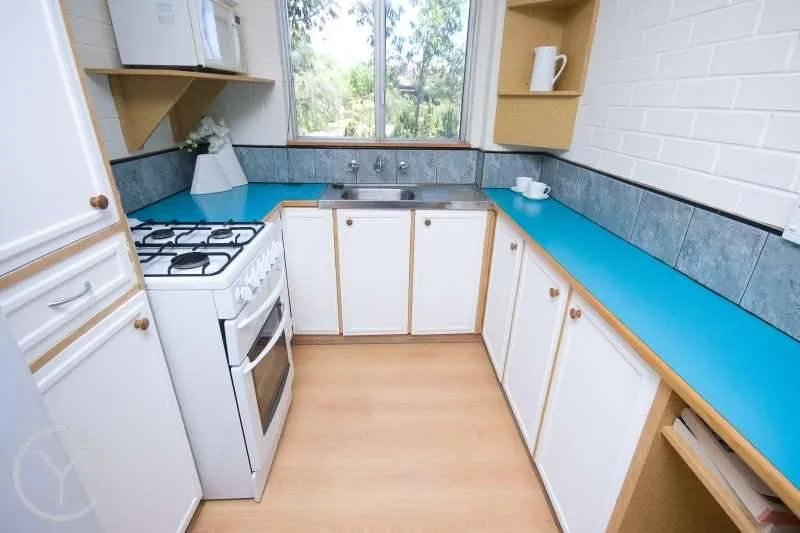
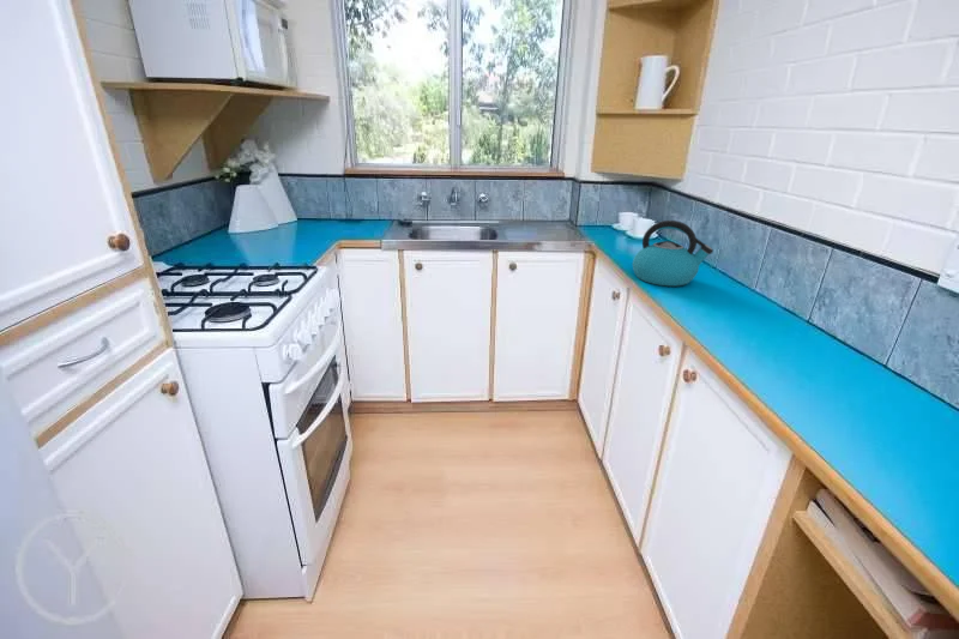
+ kettle [632,219,714,288]
